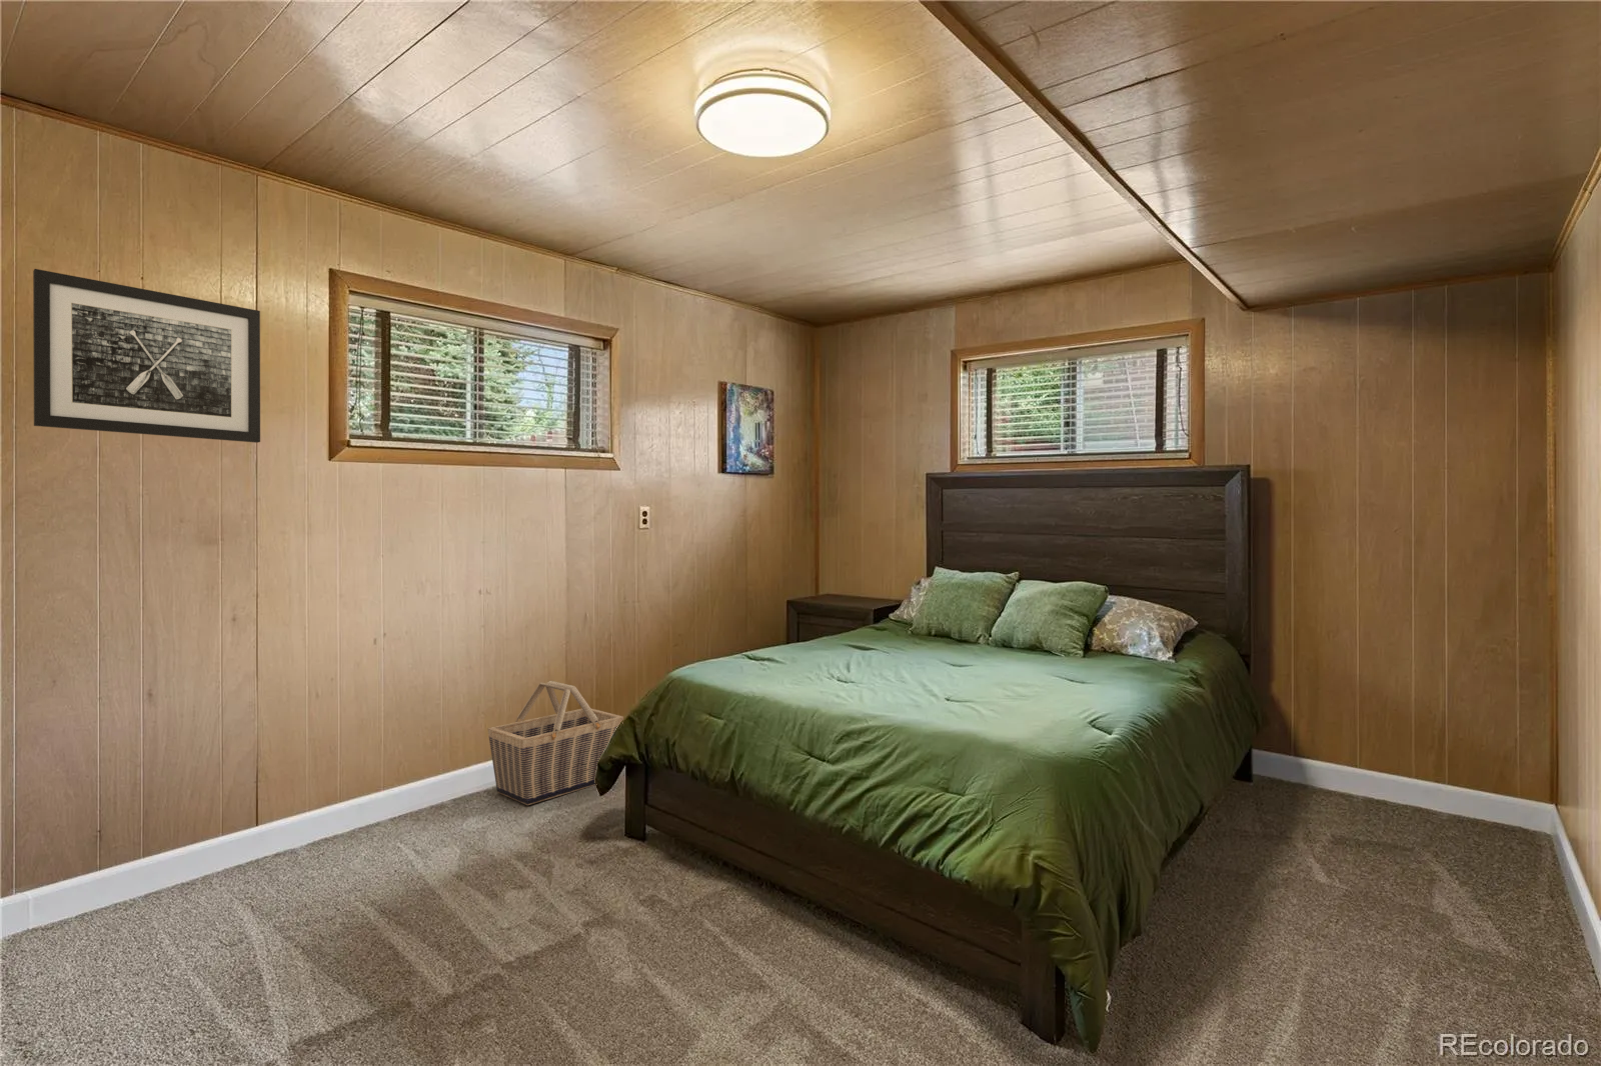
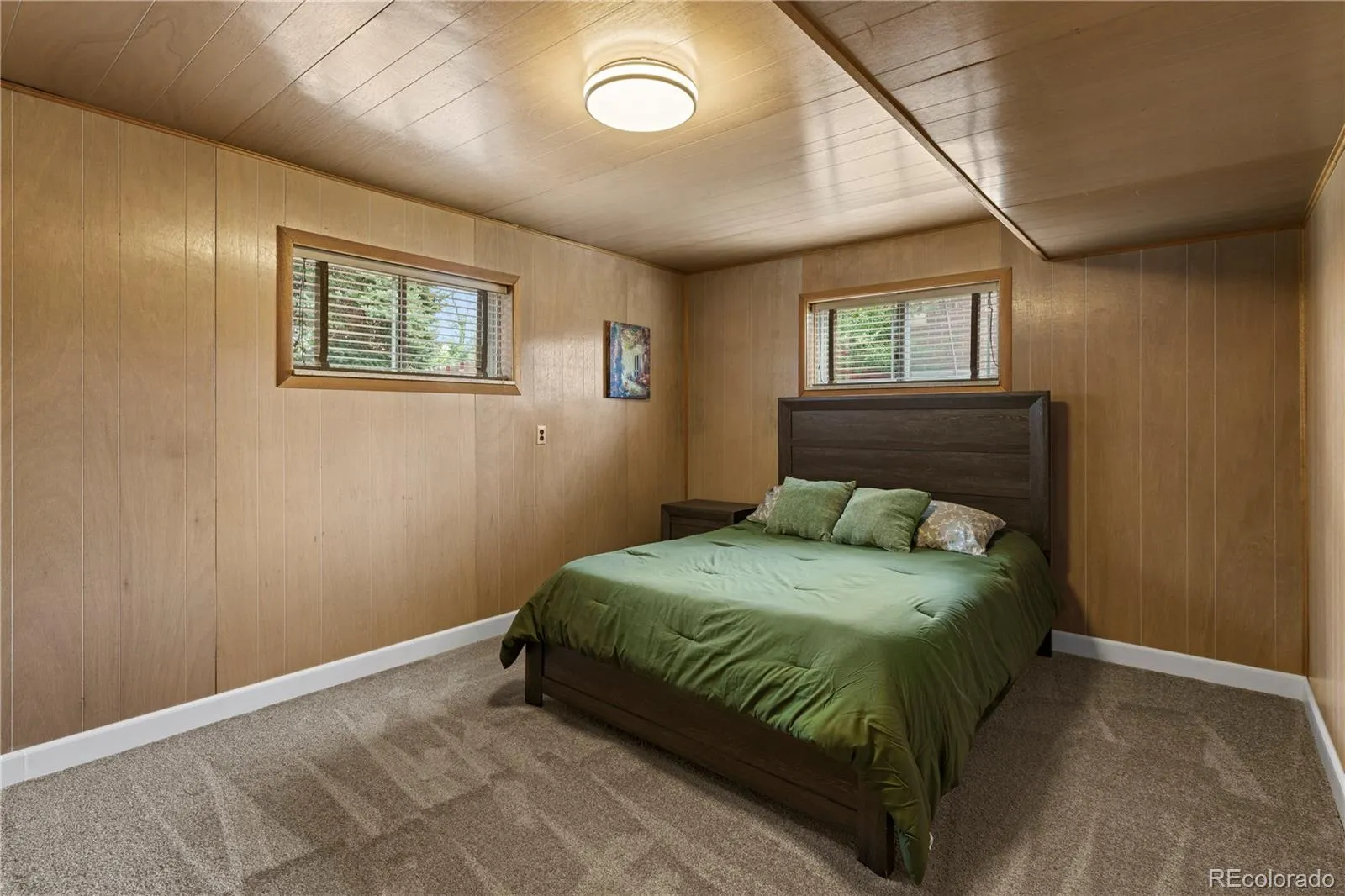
- wall art [32,268,261,444]
- basket [487,681,625,805]
